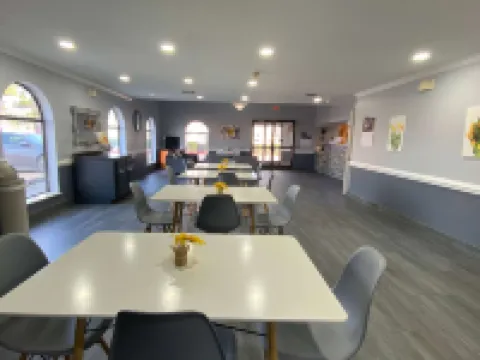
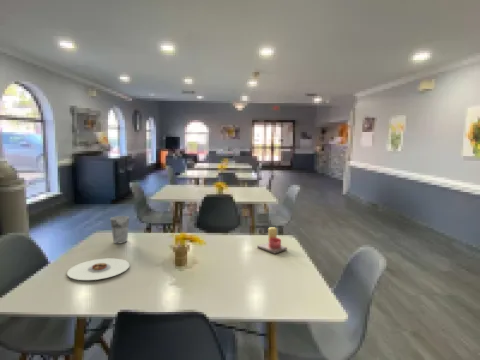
+ plate [66,257,131,281]
+ cup [109,215,130,244]
+ candle [256,226,288,255]
